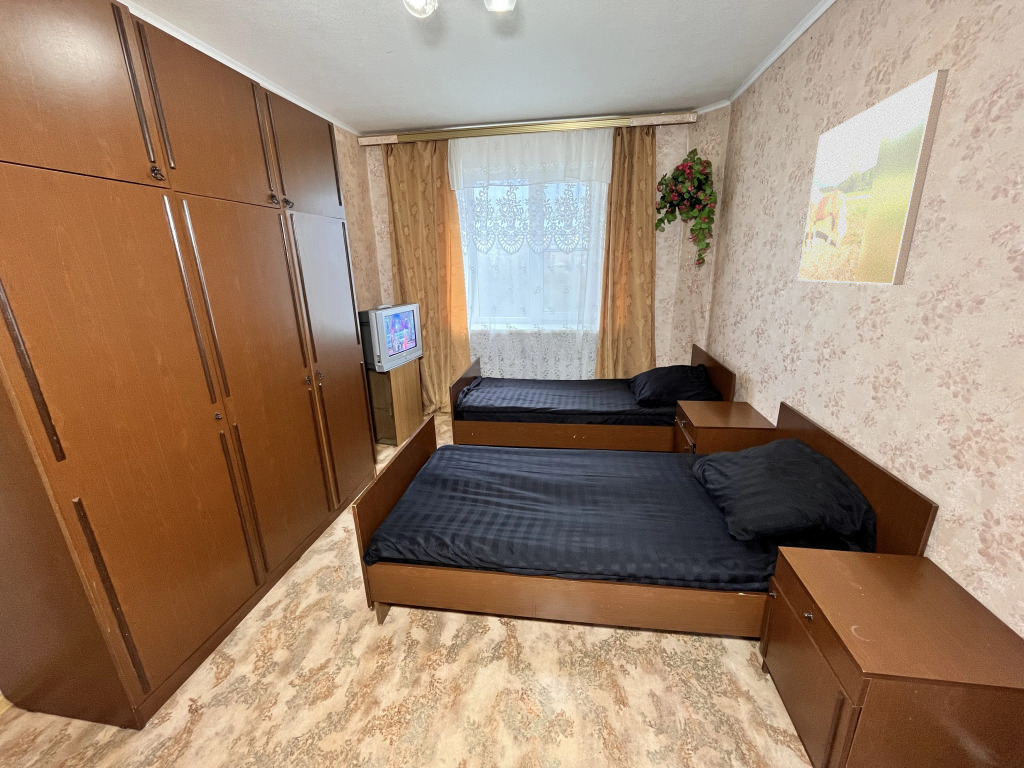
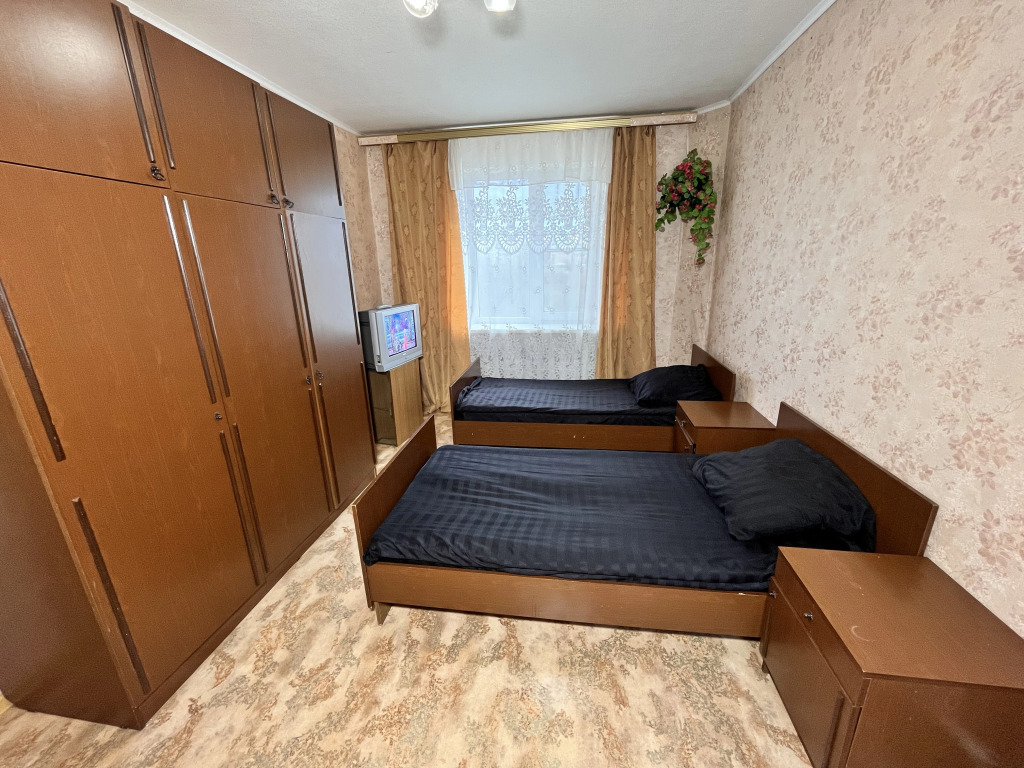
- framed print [797,68,950,286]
